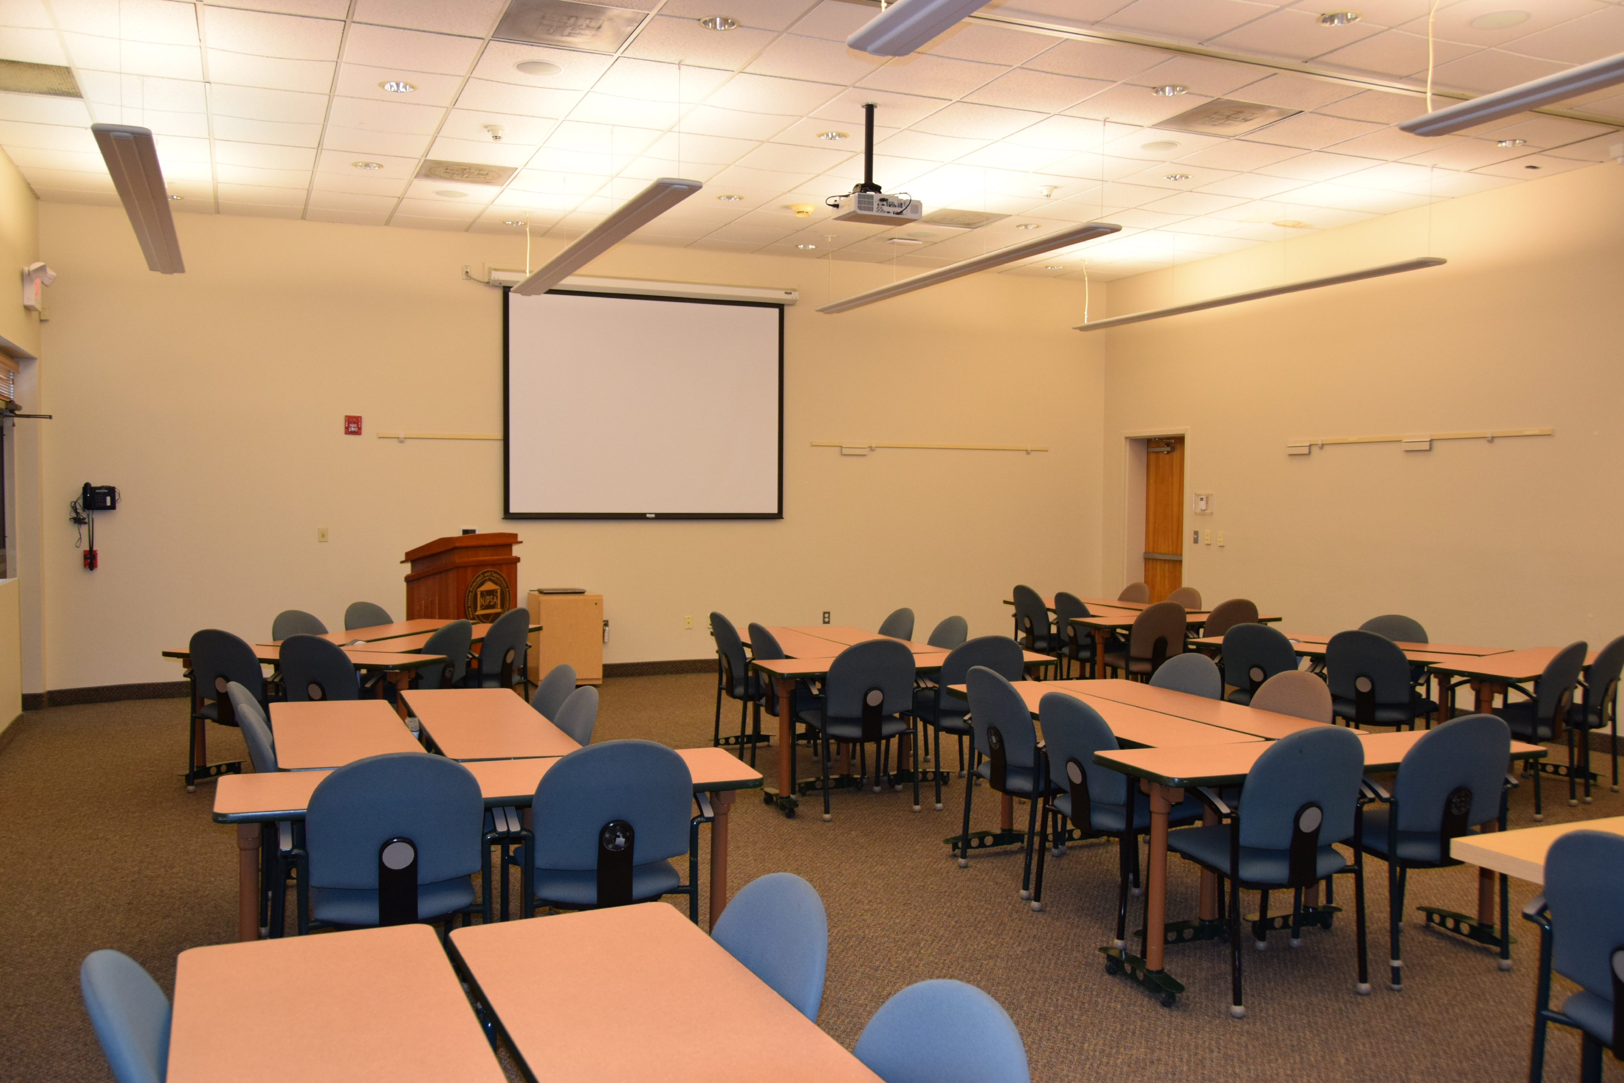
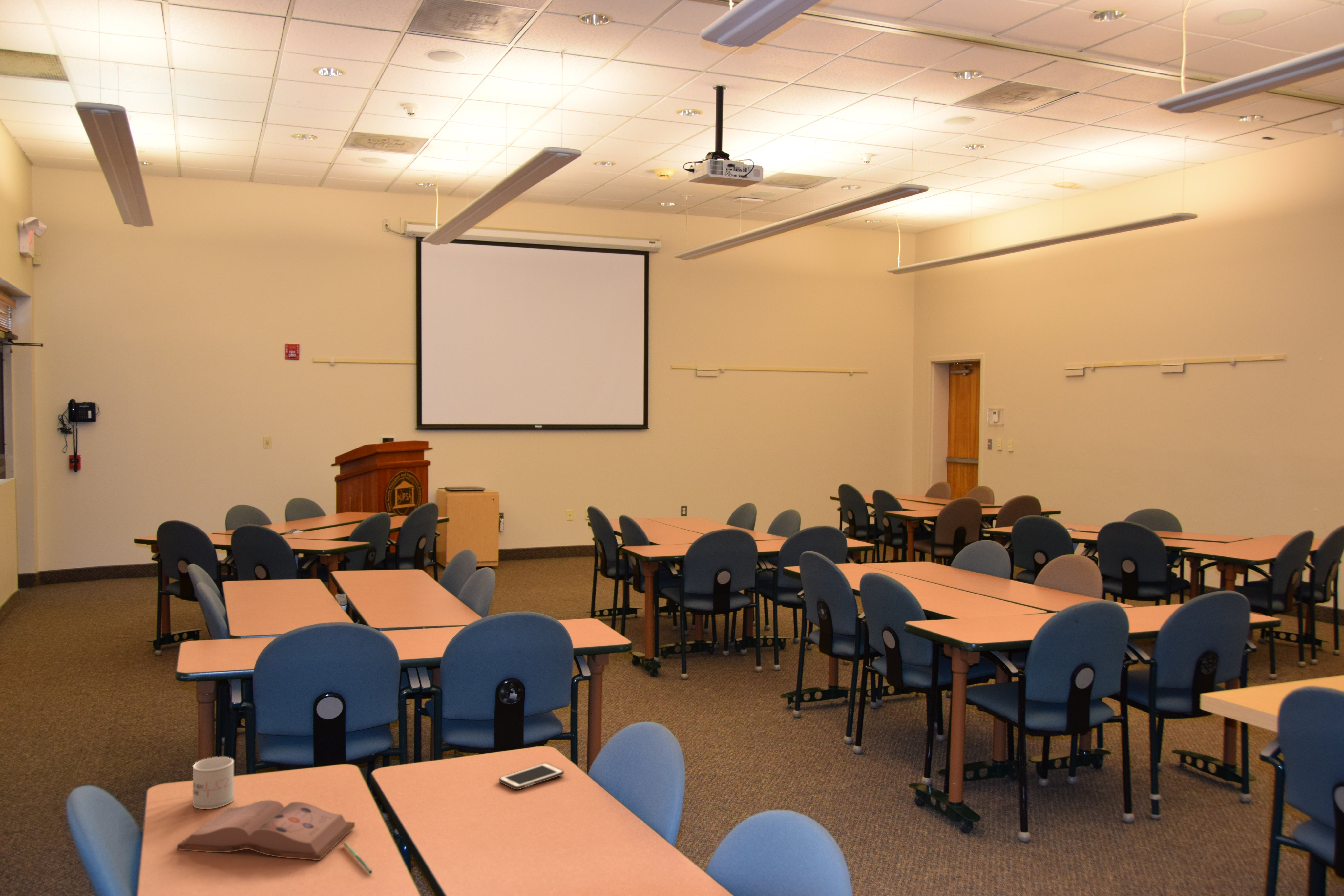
+ mug [192,757,234,810]
+ hardback book [177,800,355,861]
+ pen [343,841,373,874]
+ cell phone [499,763,564,790]
